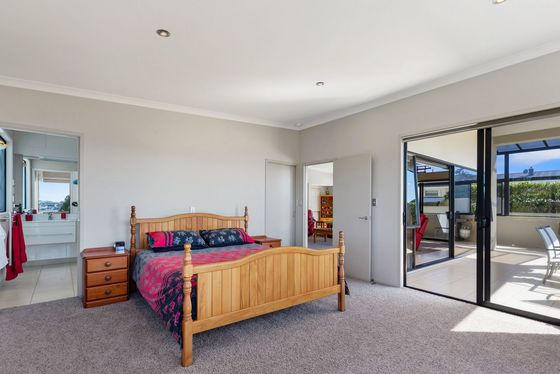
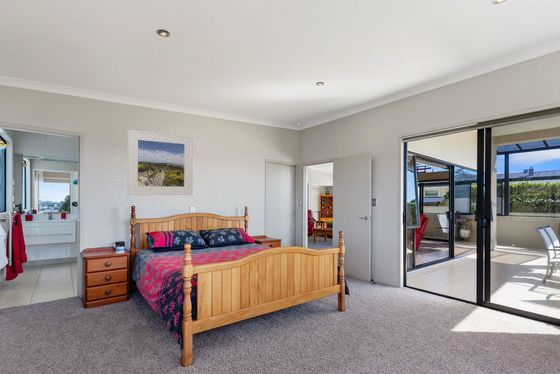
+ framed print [126,129,194,196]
